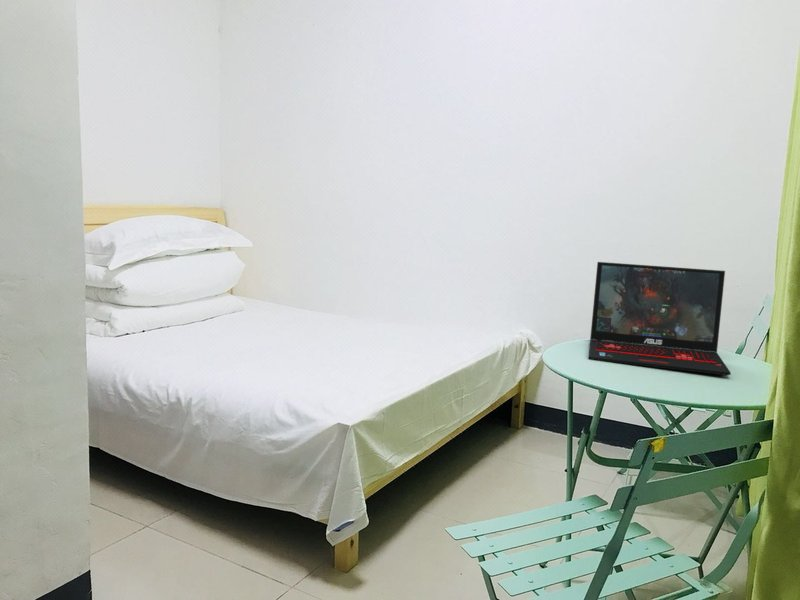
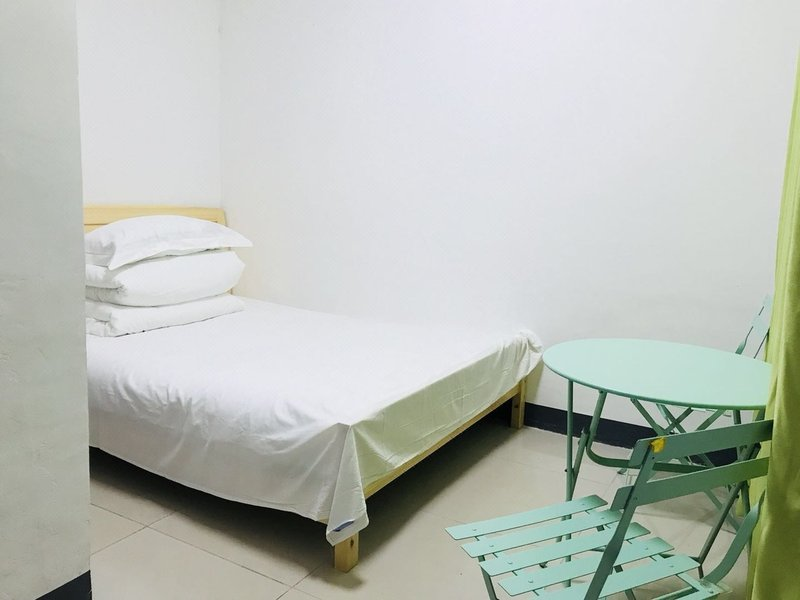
- laptop [588,261,732,377]
